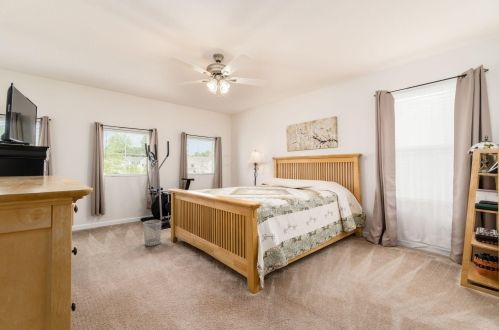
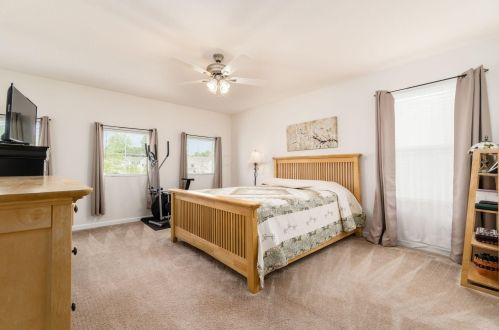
- wastebasket [142,219,163,247]
